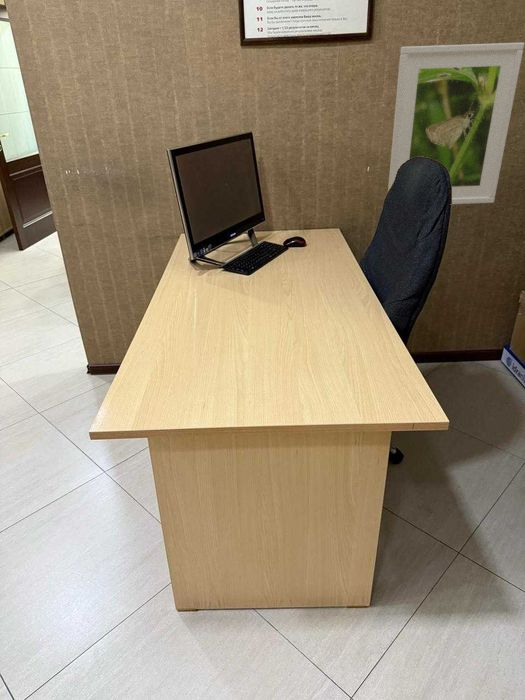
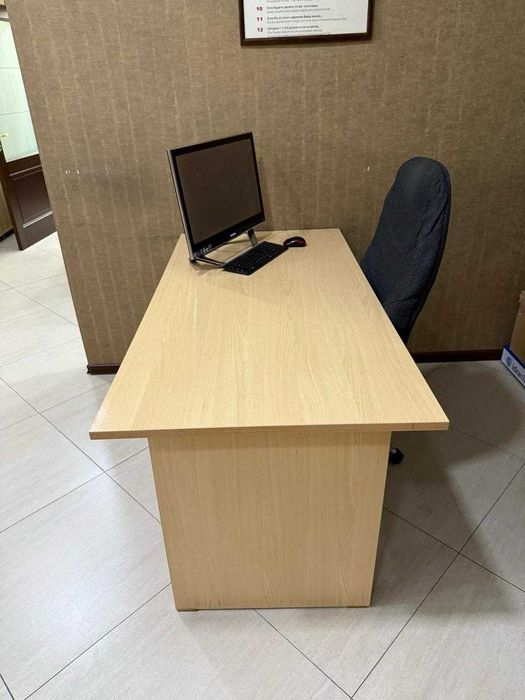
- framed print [387,42,525,205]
